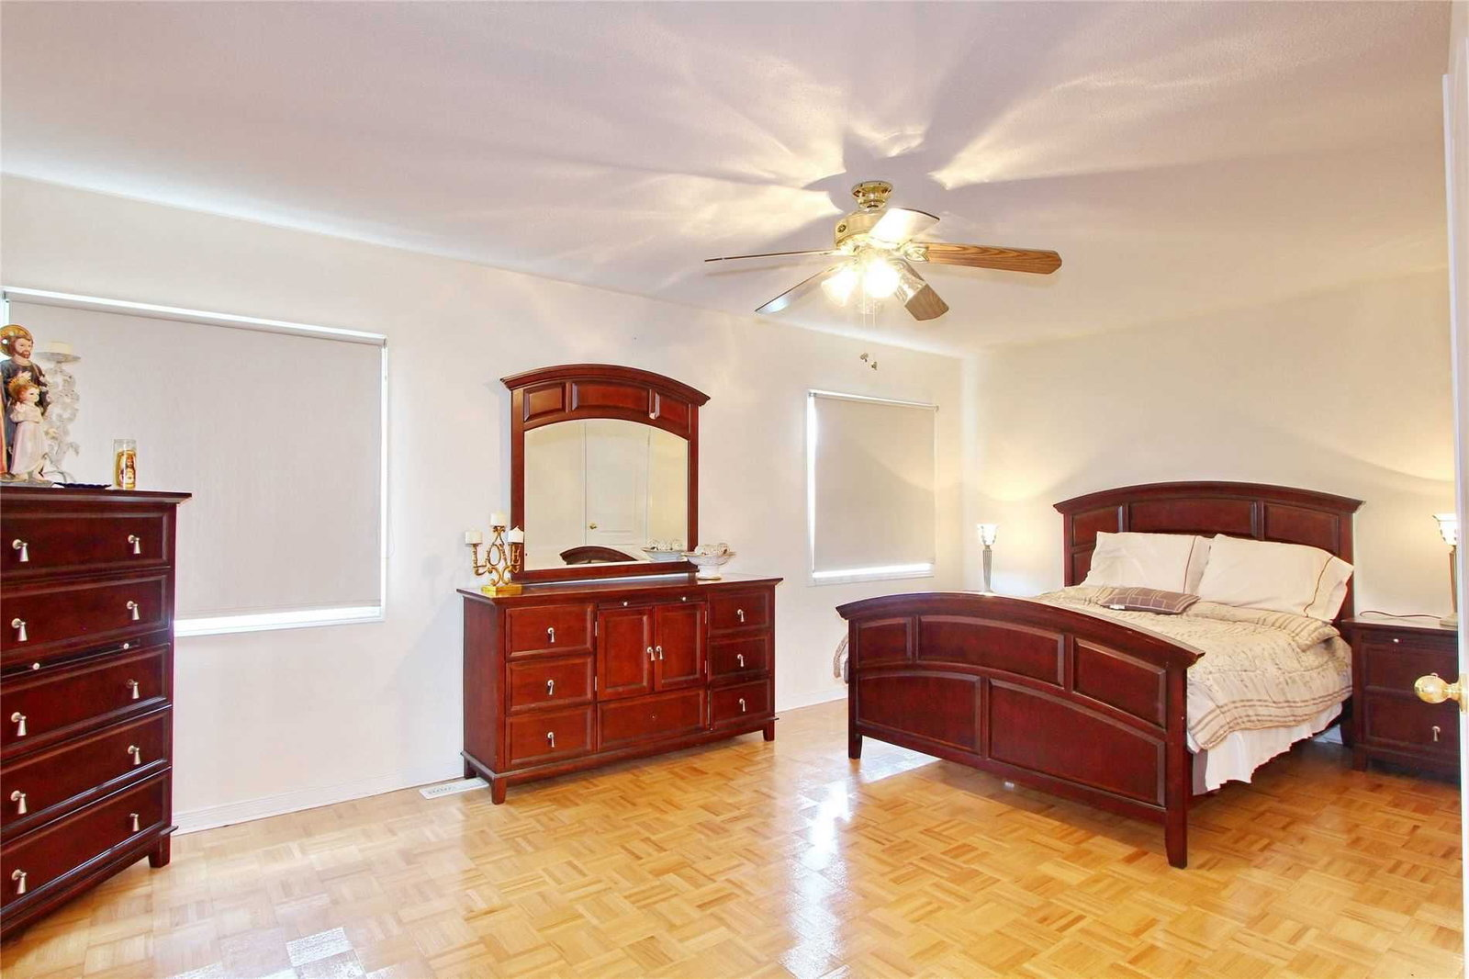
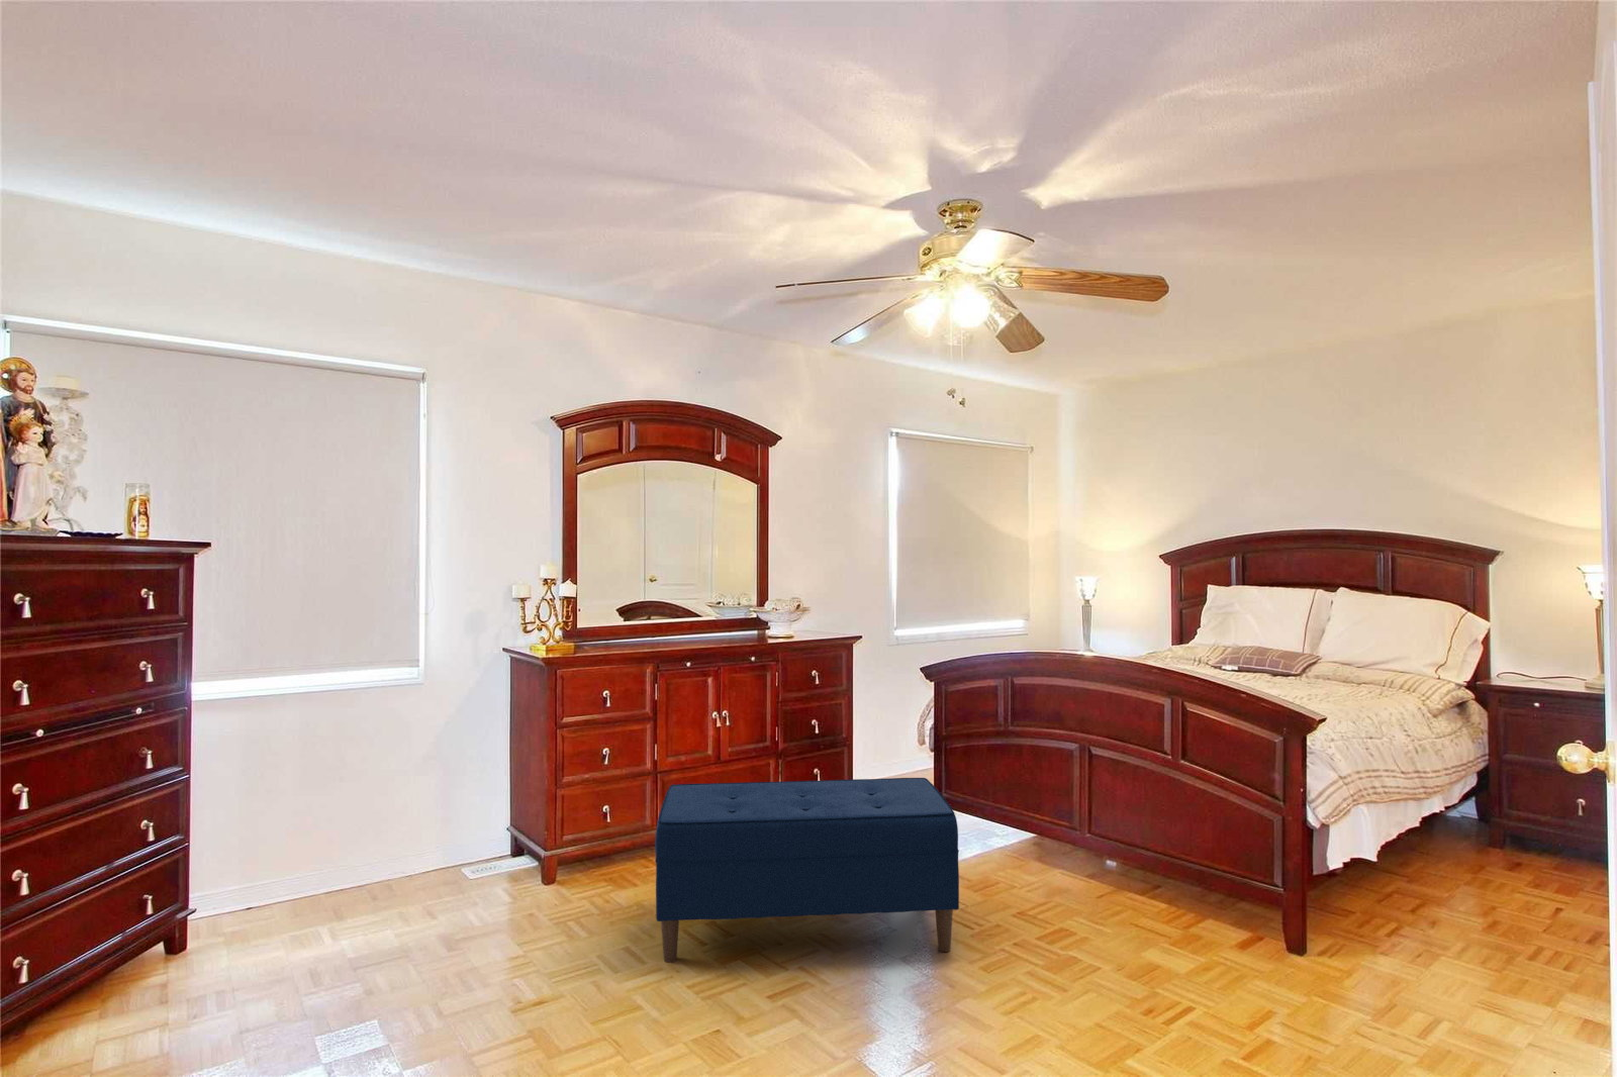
+ bench [654,776,961,964]
